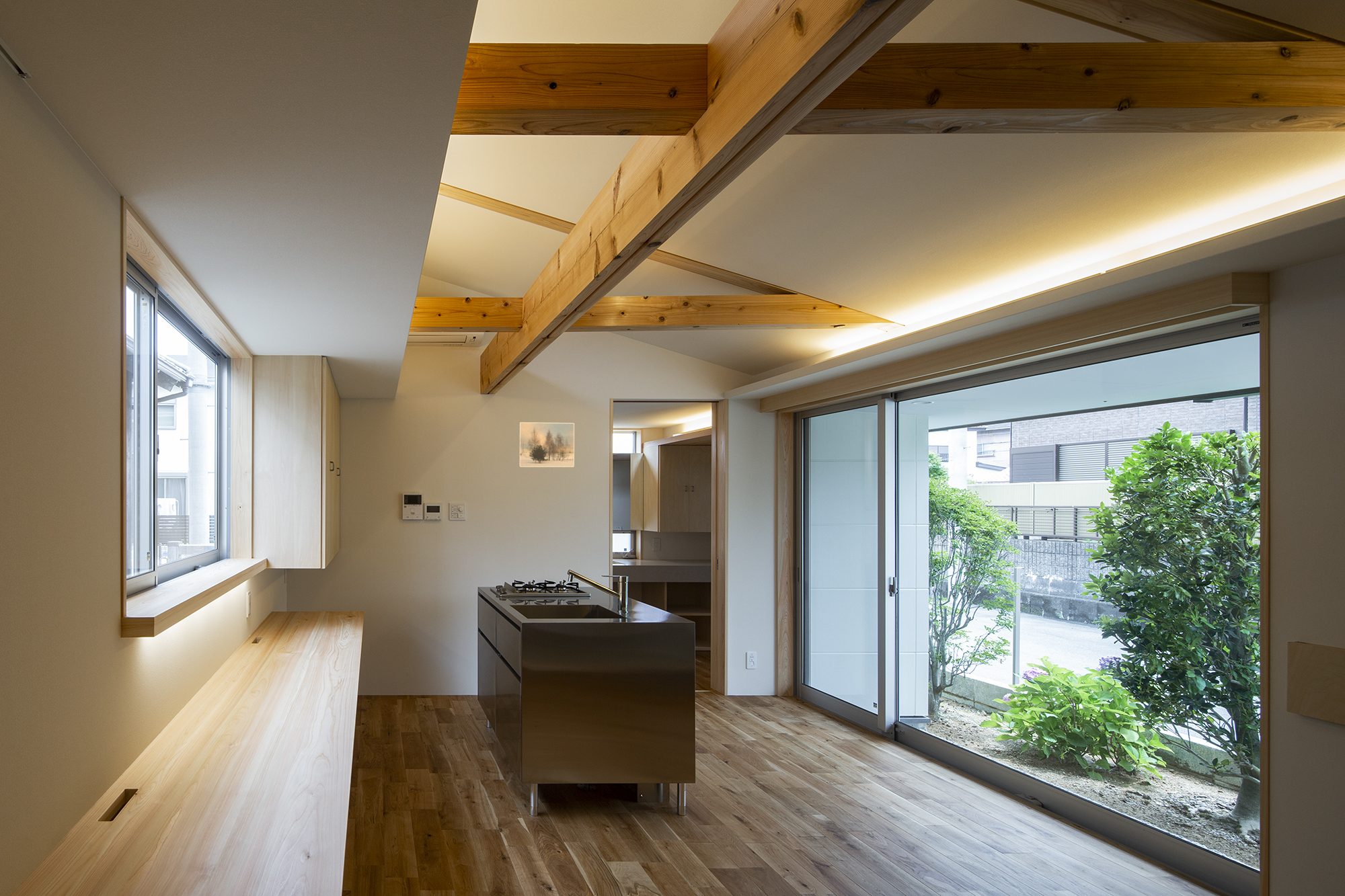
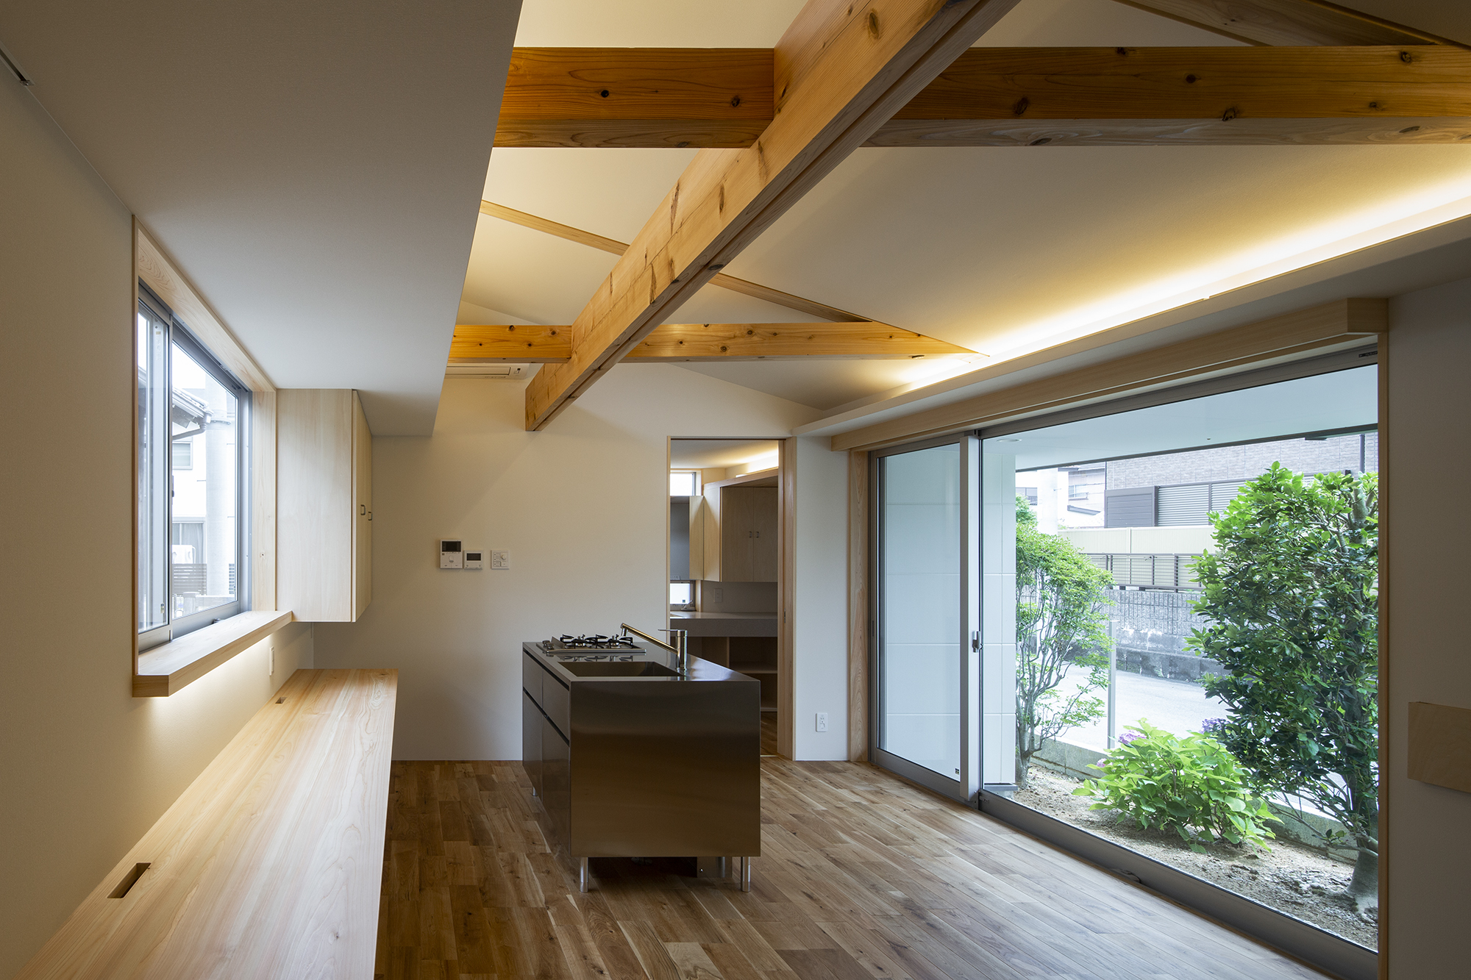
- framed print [518,421,575,468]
